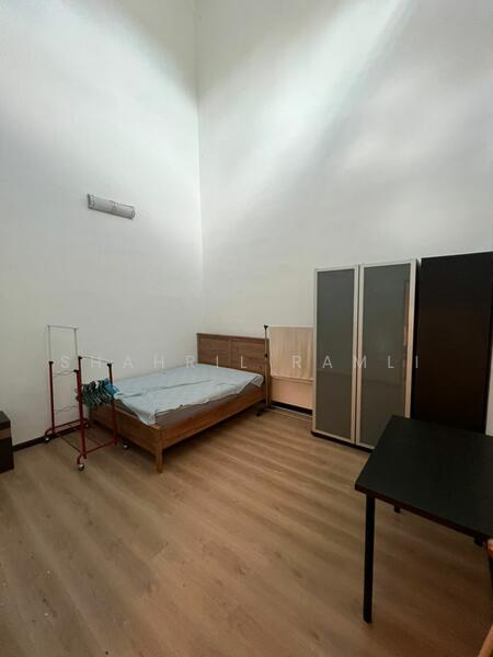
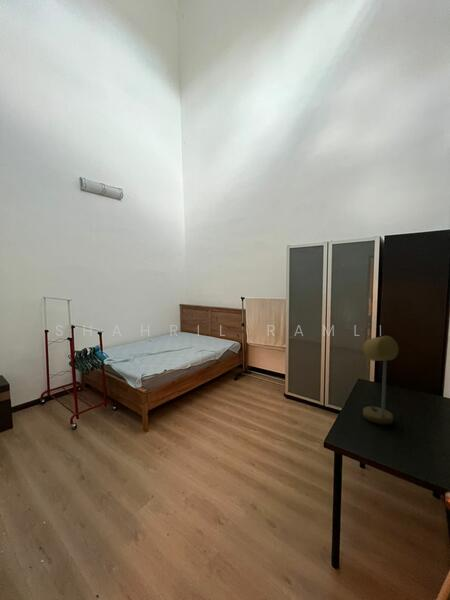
+ desk lamp [362,335,399,426]
